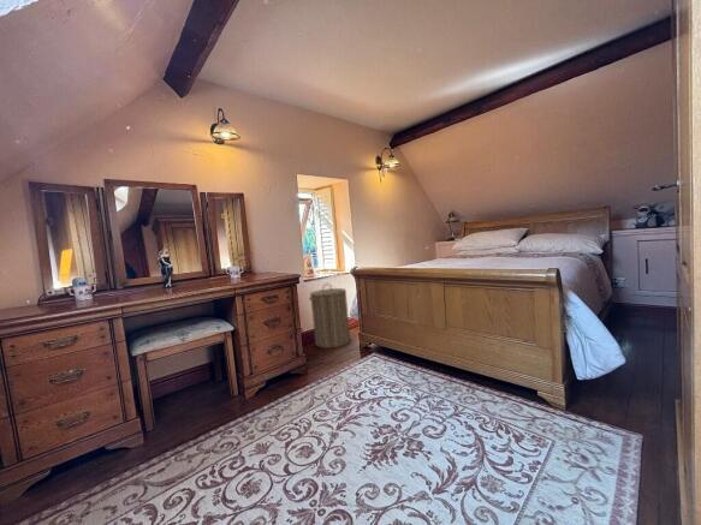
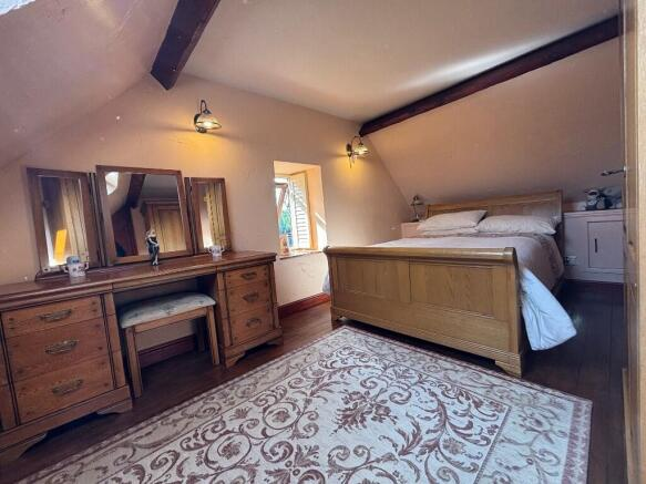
- laundry hamper [308,282,351,350]
